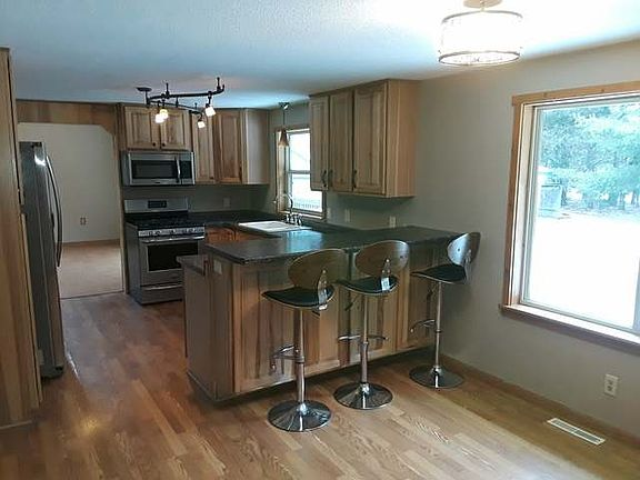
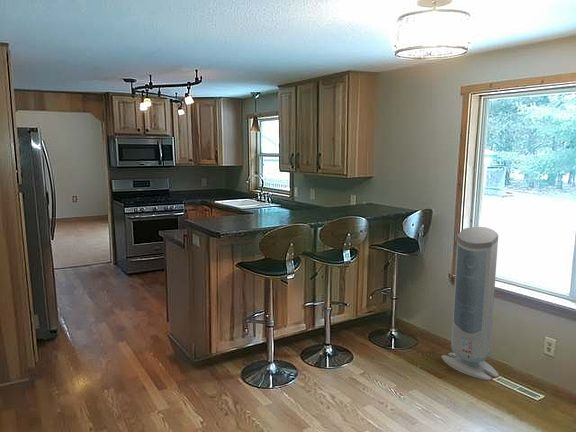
+ air purifier [440,226,500,382]
